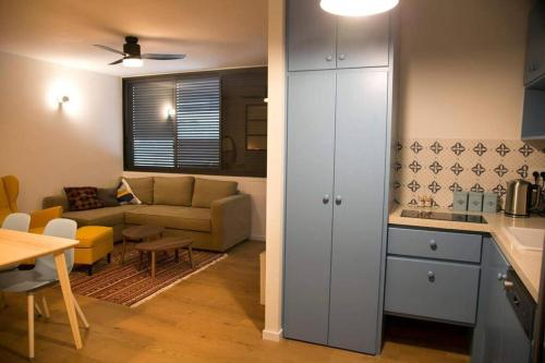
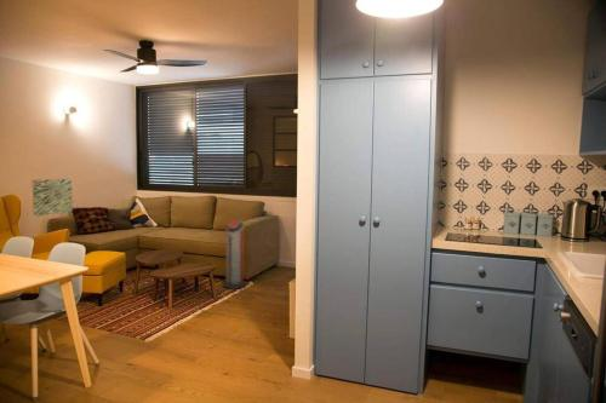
+ wall art [32,178,74,217]
+ air purifier [222,219,247,290]
